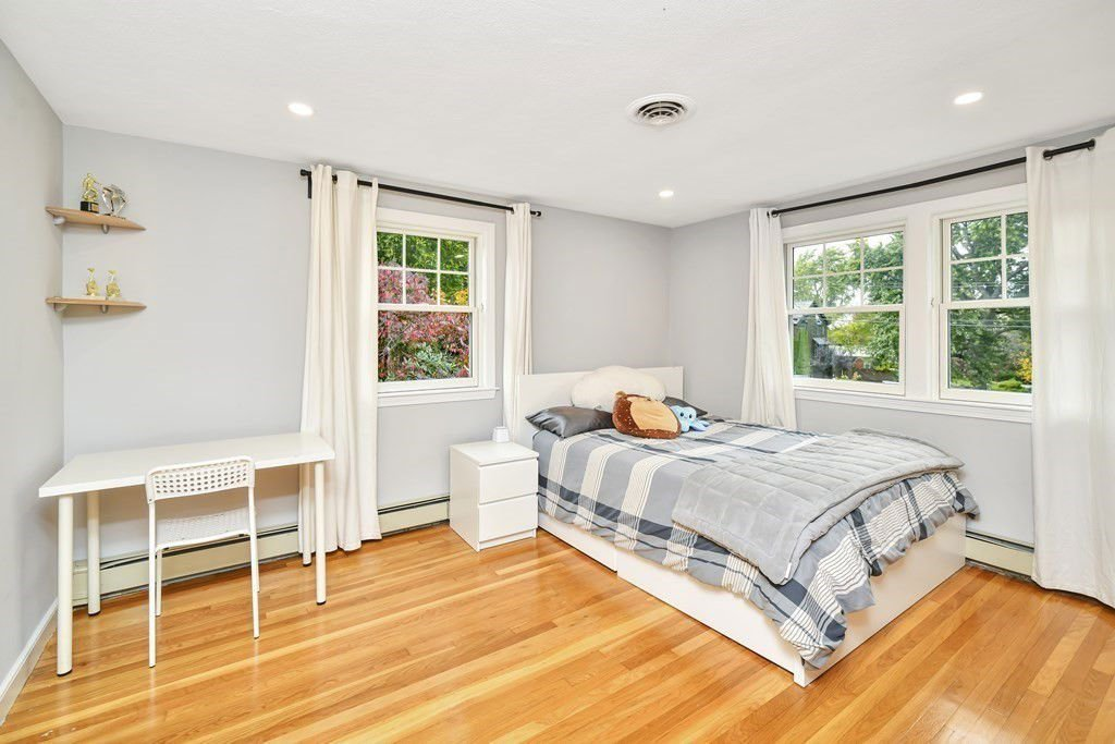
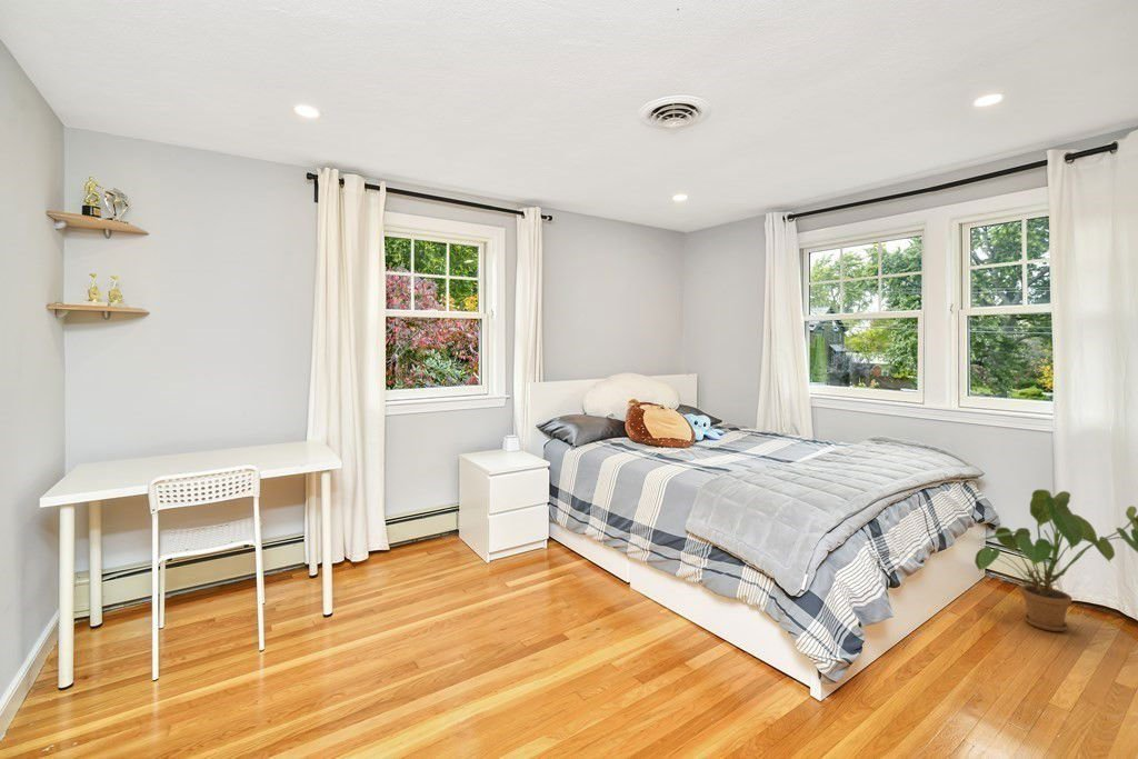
+ house plant [974,488,1138,632]
